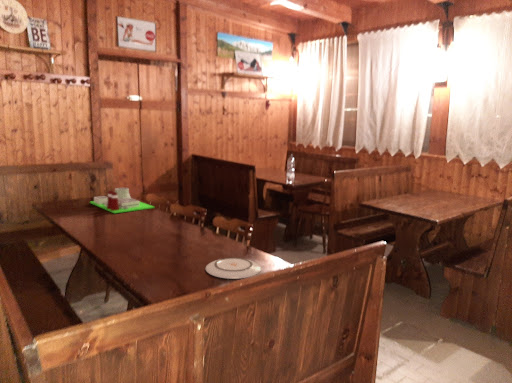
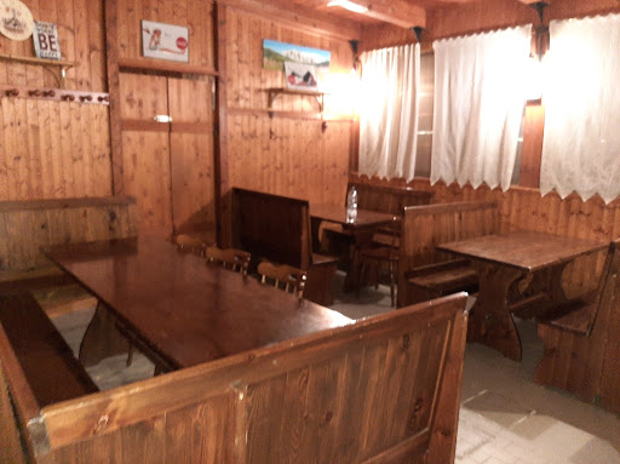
- architectural model [89,187,155,214]
- plate [205,257,262,280]
